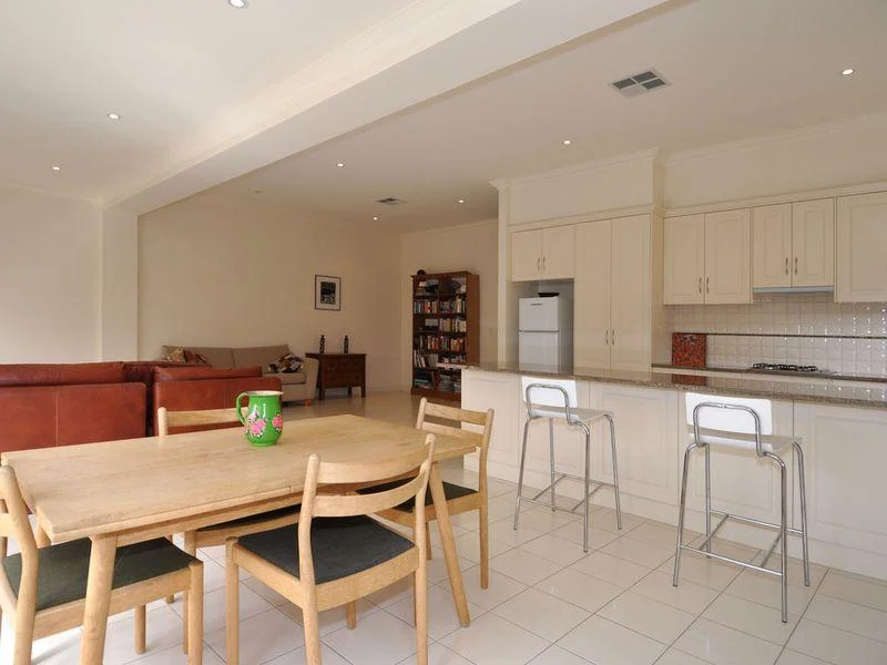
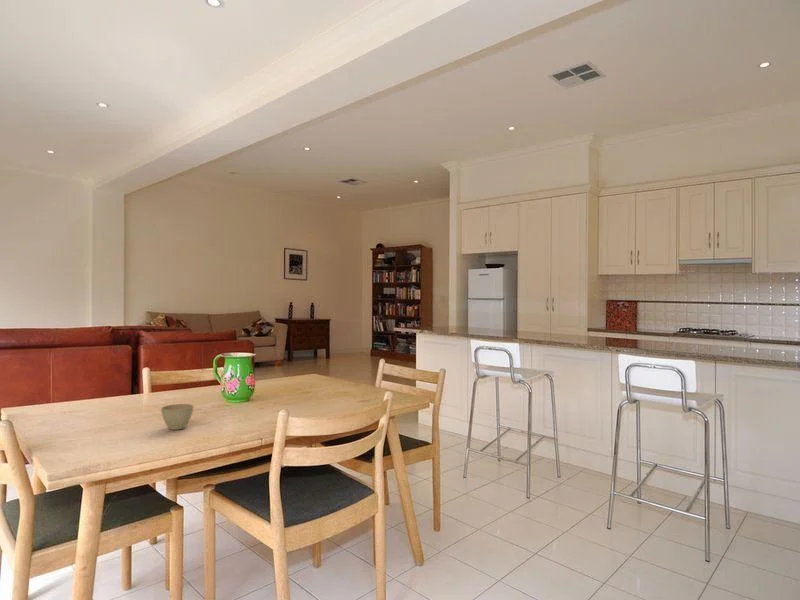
+ flower pot [160,403,195,431]
